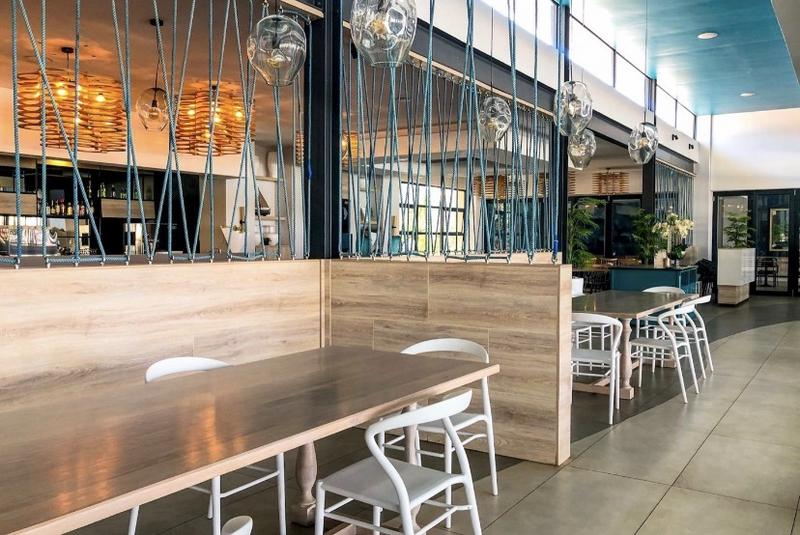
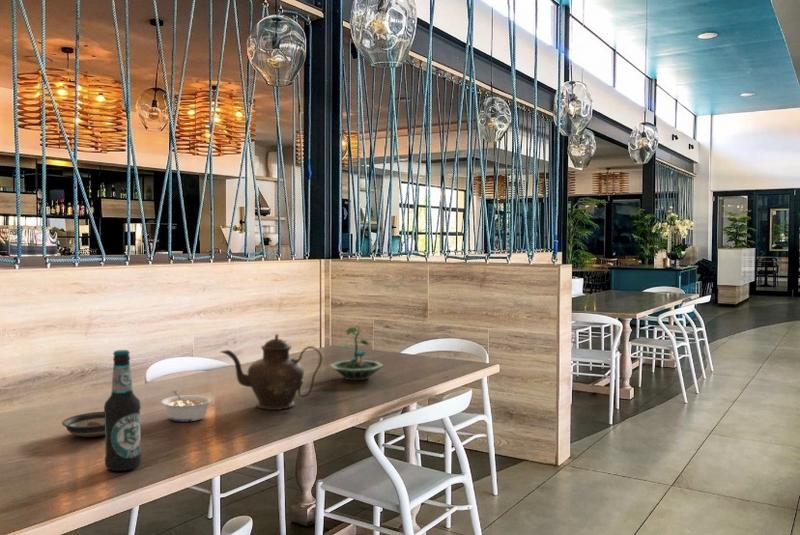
+ bottle [103,349,142,472]
+ saucer [61,411,105,438]
+ terrarium [328,324,385,381]
+ teapot [219,333,323,411]
+ legume [160,389,213,423]
